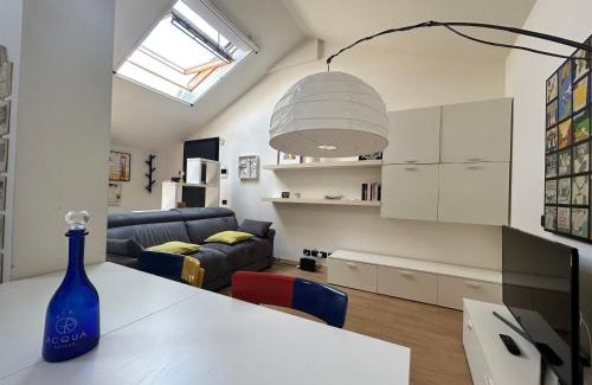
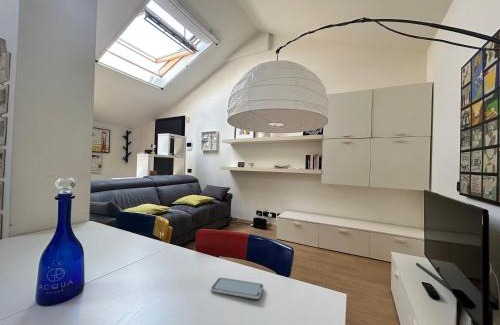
+ smartphone [210,277,264,300]
